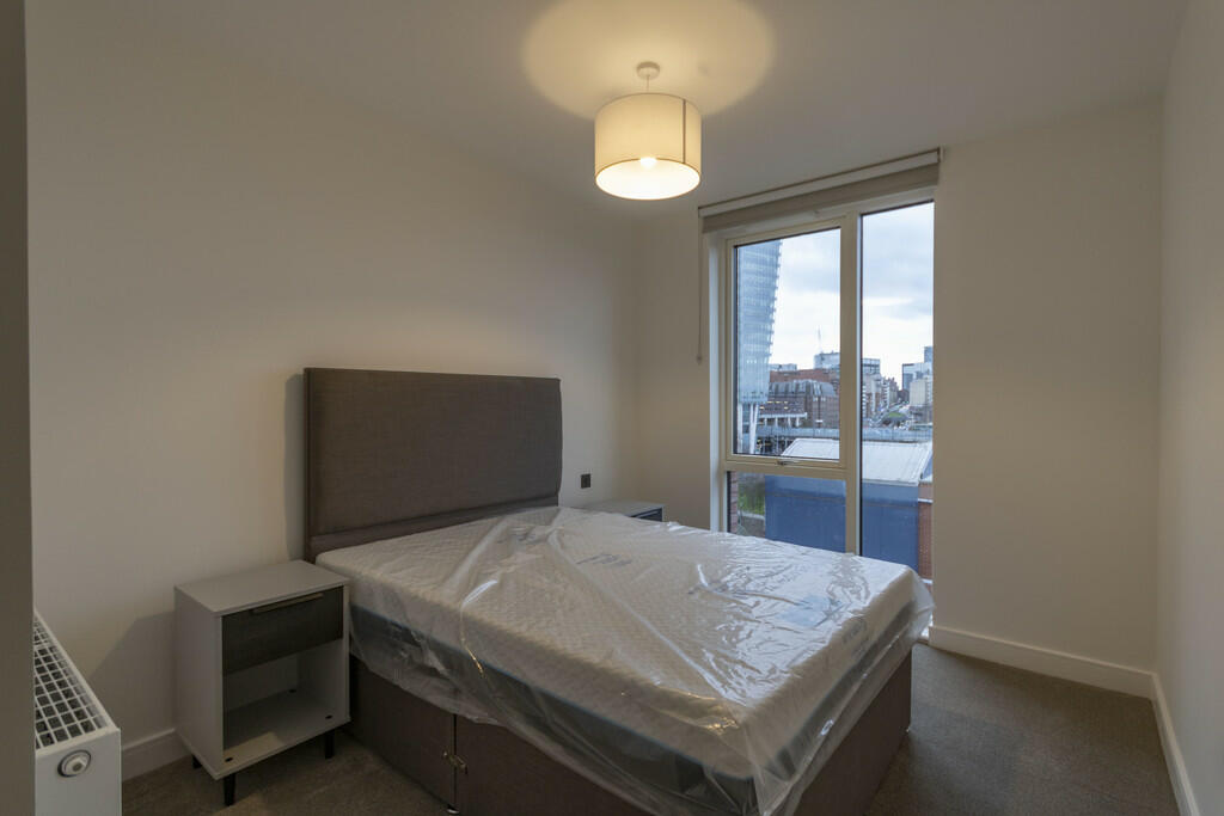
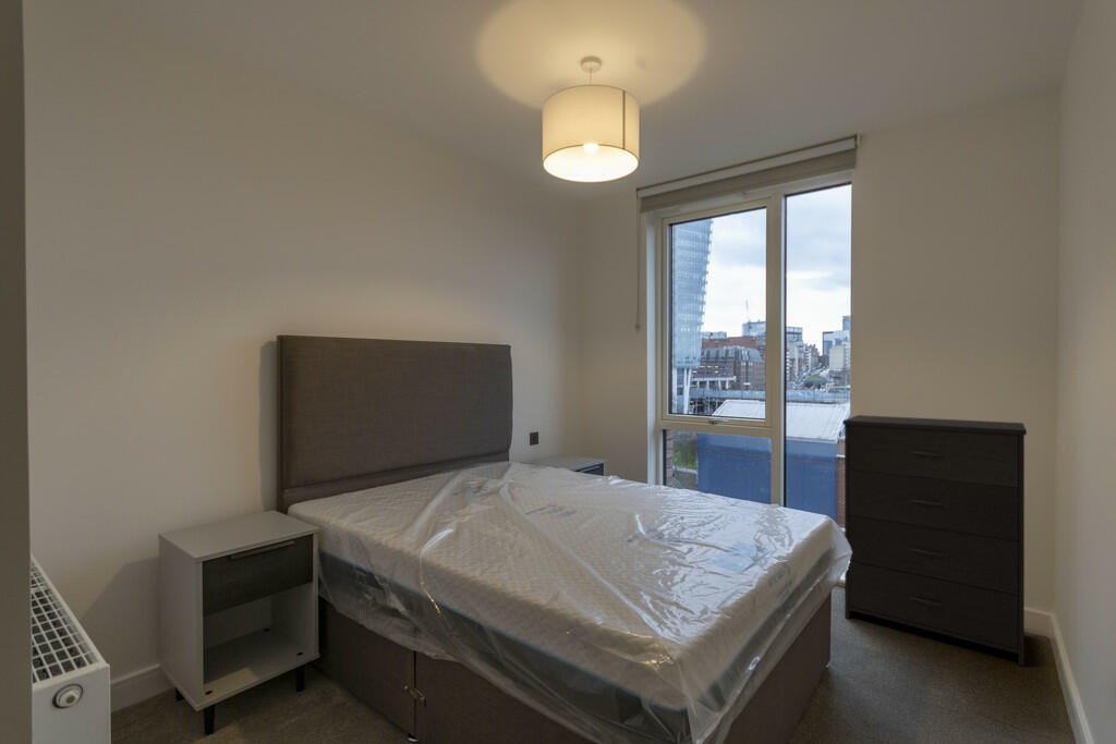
+ dresser [841,414,1028,668]
